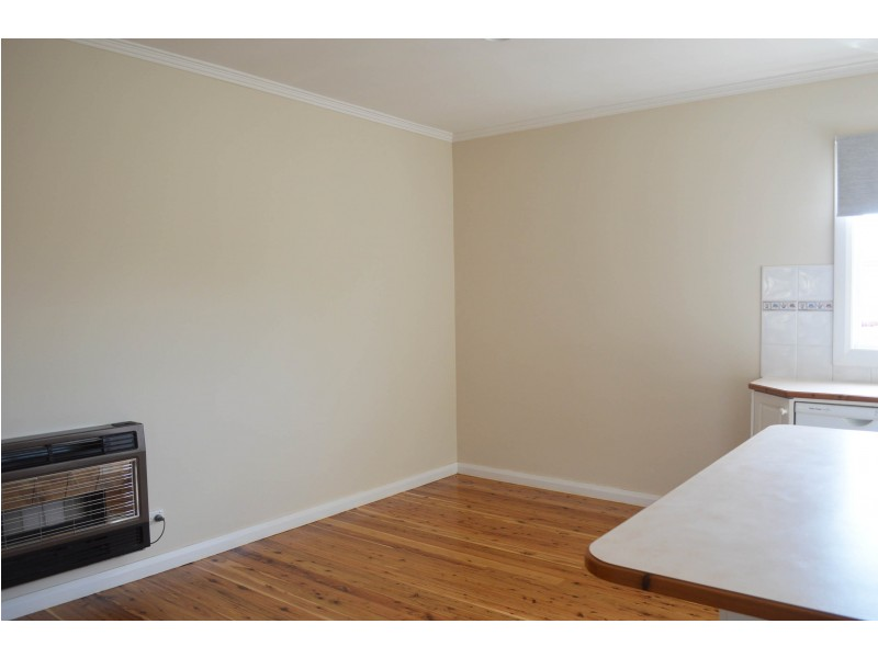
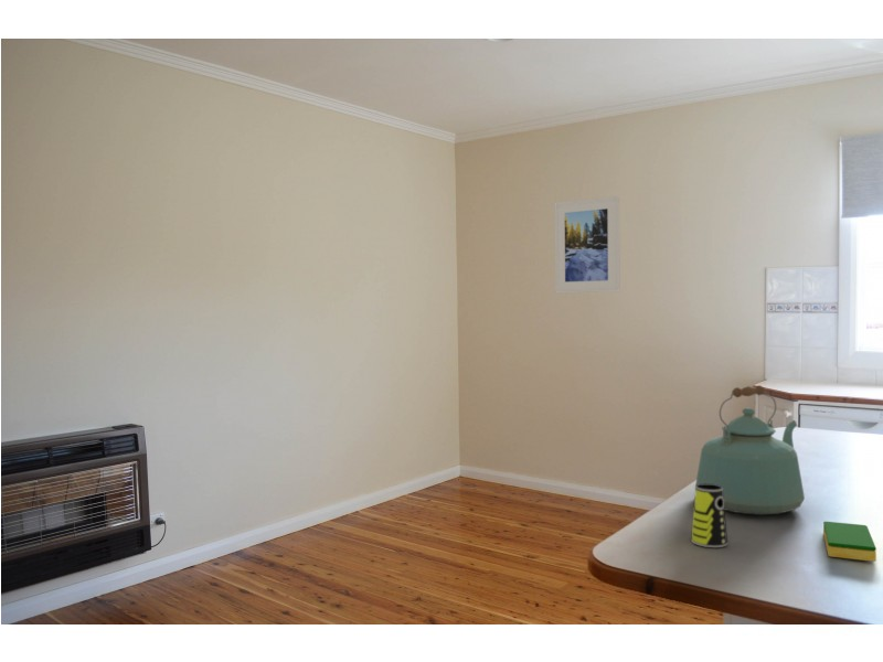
+ kettle [694,384,806,516]
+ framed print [553,195,621,295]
+ cup [690,484,728,548]
+ dish sponge [822,521,877,563]
